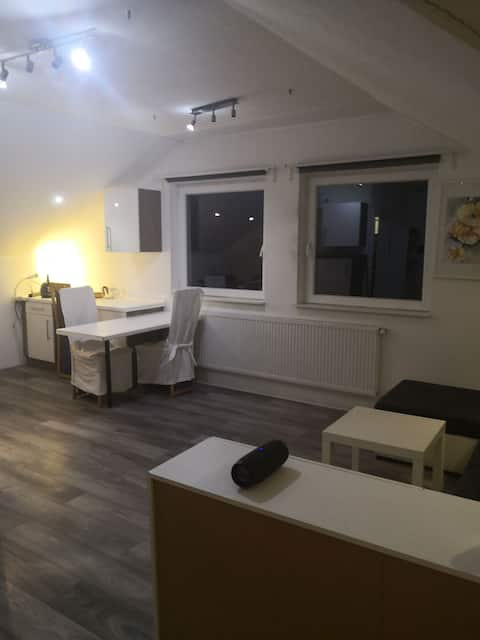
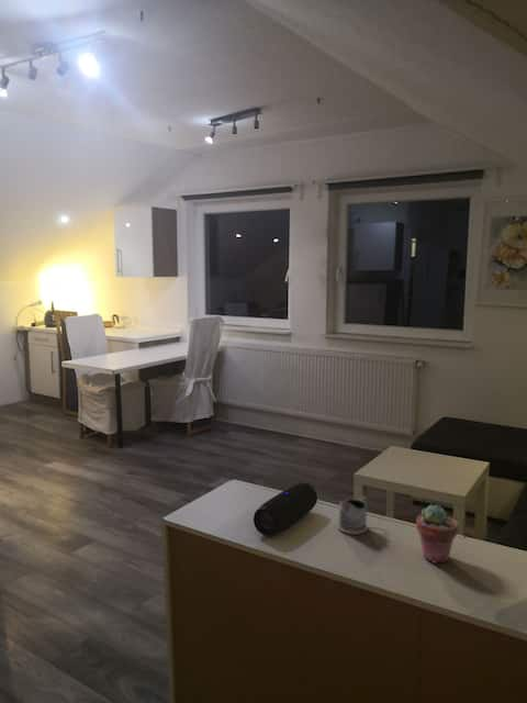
+ tea glass holder [336,495,369,536]
+ potted succulent [415,504,459,565]
